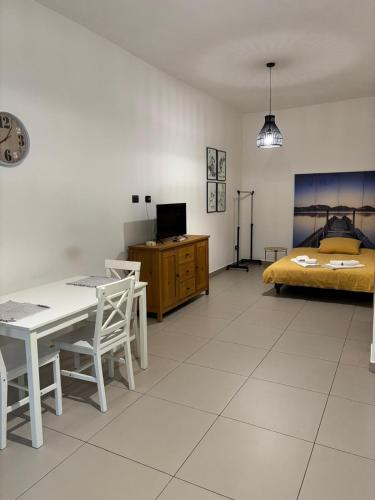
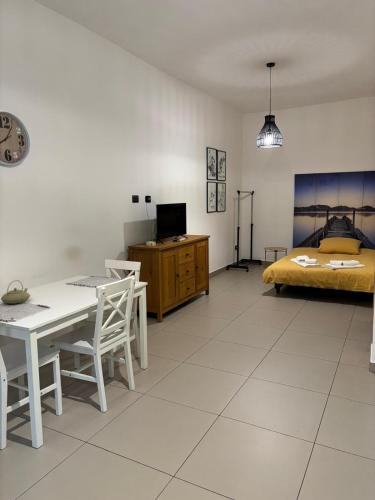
+ teapot [0,279,31,305]
